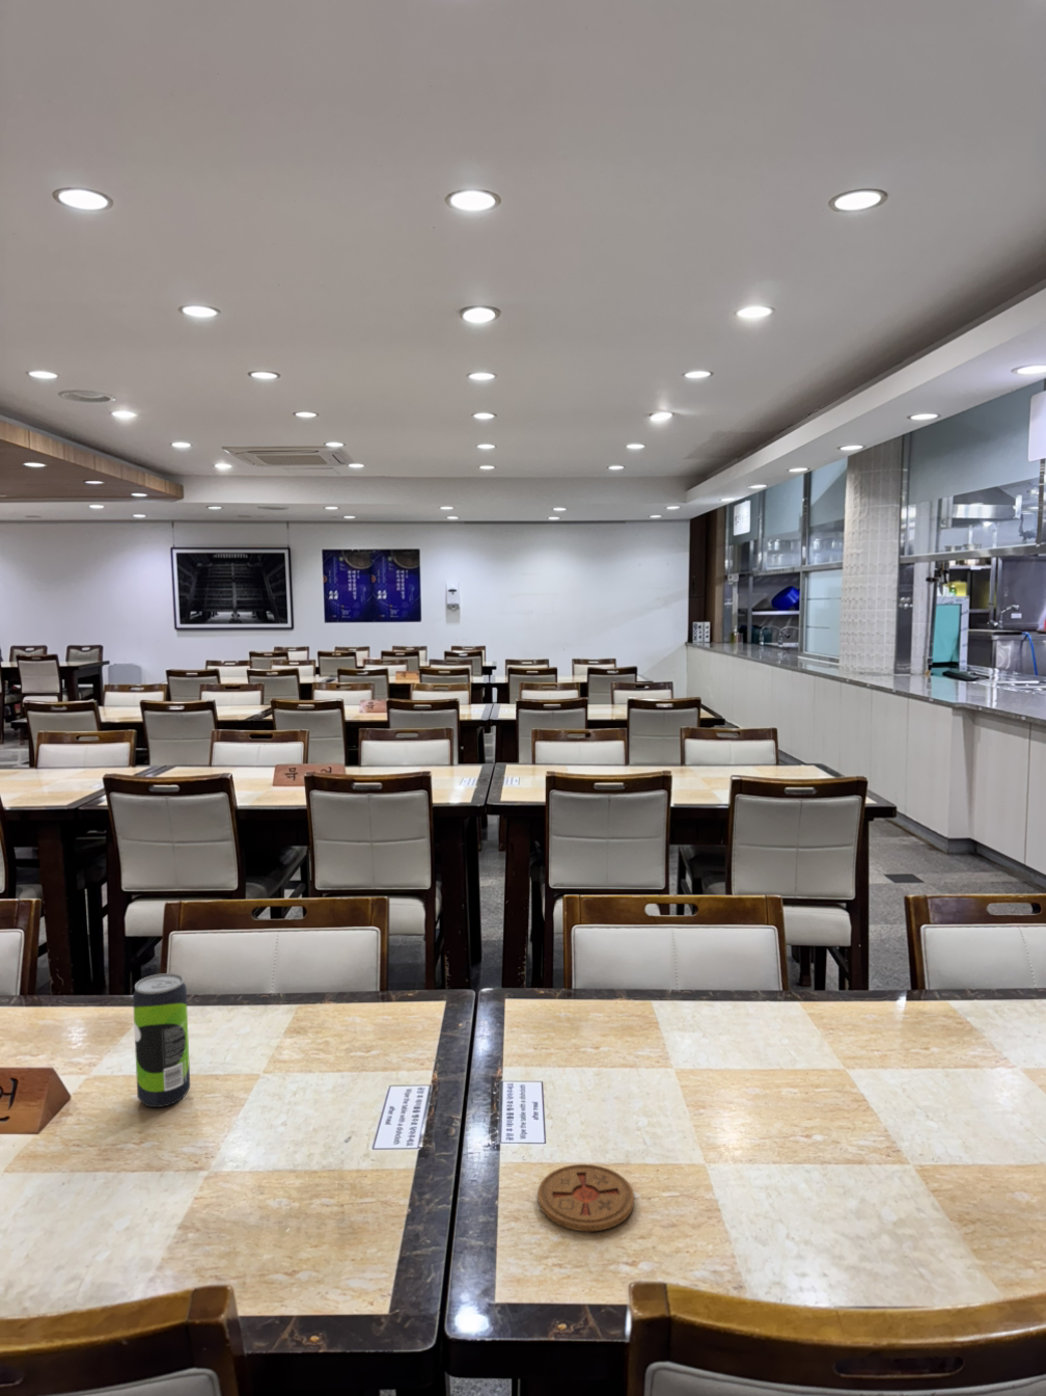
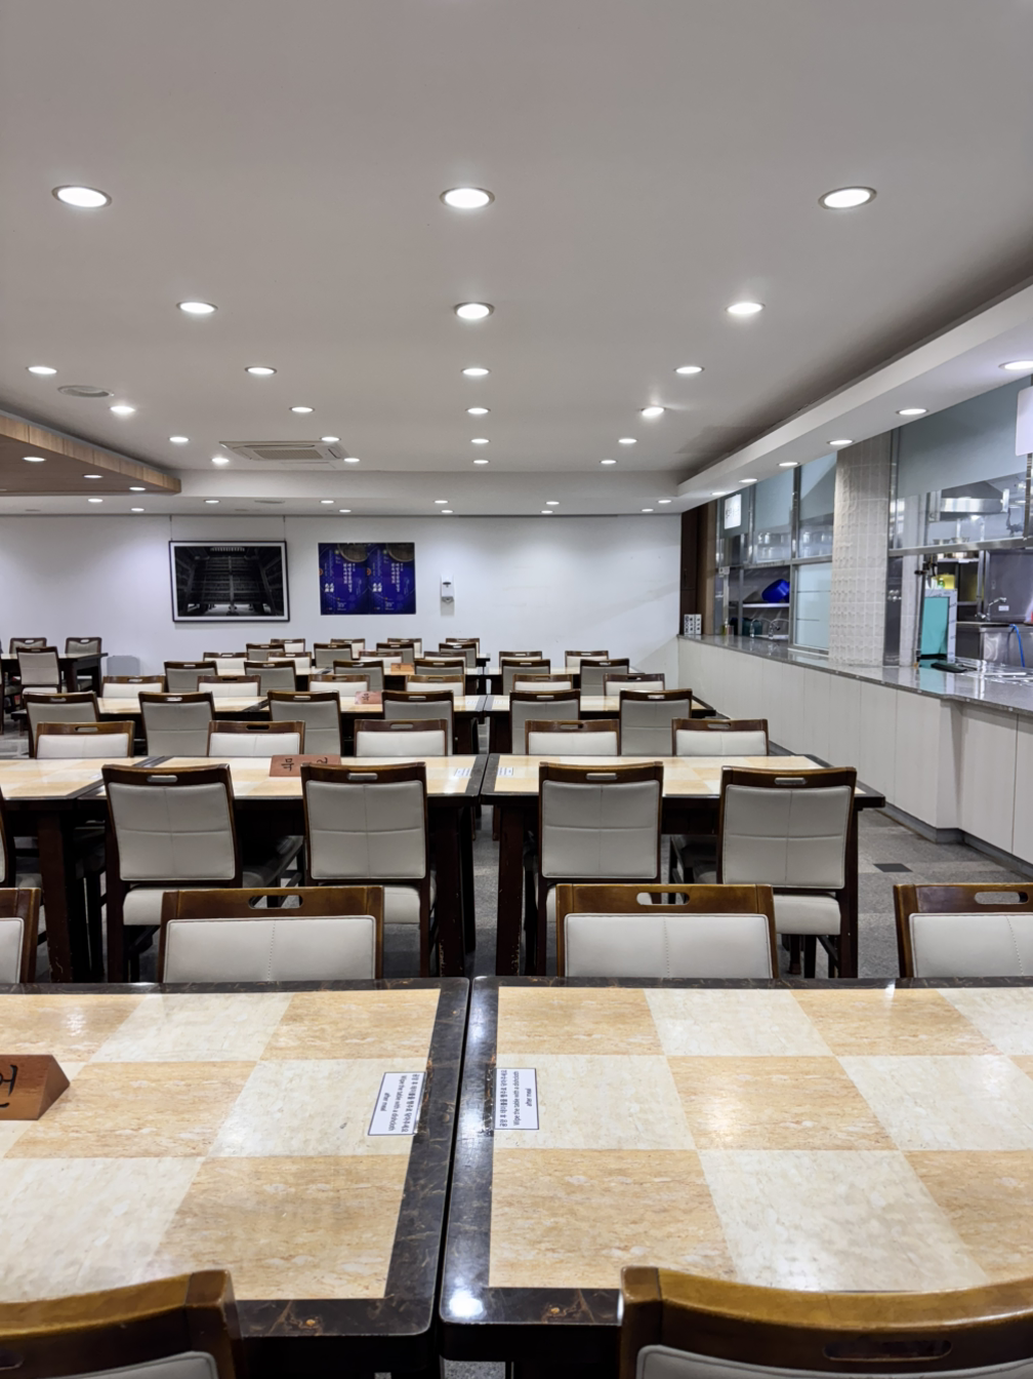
- beverage can [132,972,191,1108]
- coaster [536,1163,635,1232]
